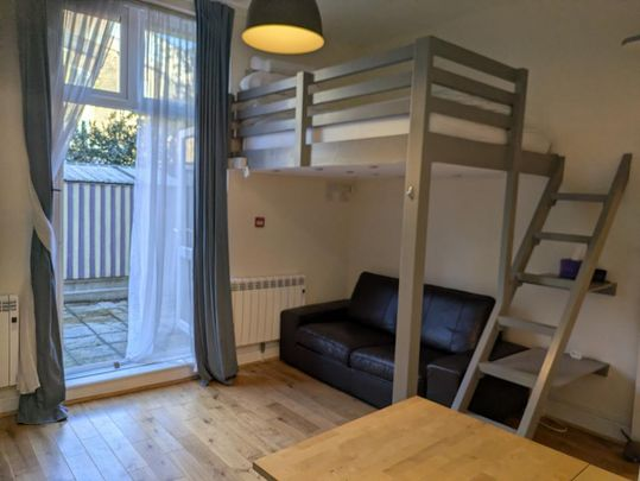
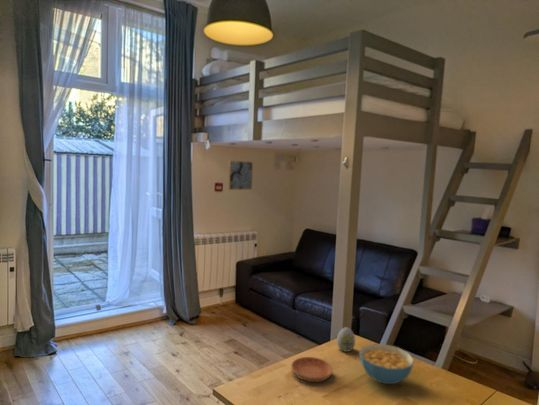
+ decorative egg [336,326,356,353]
+ wall art [227,159,254,191]
+ saucer [290,356,334,383]
+ cereal bowl [358,343,415,385]
